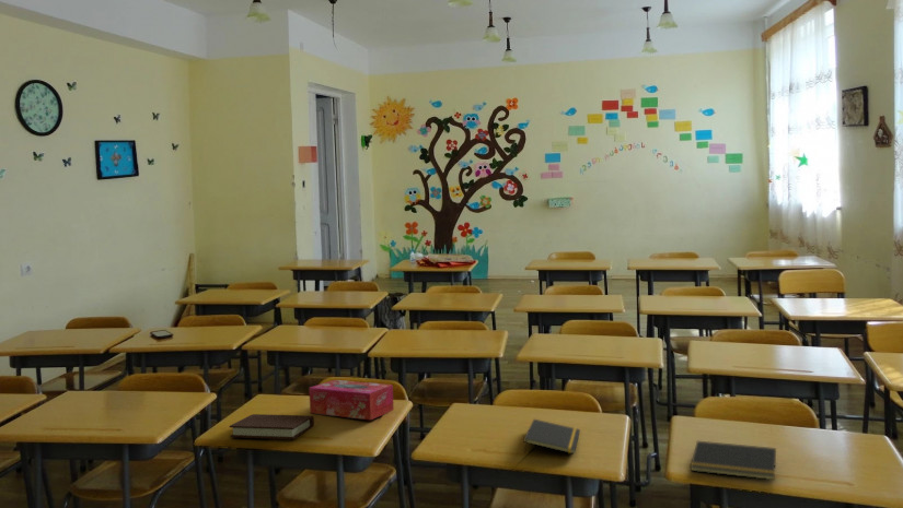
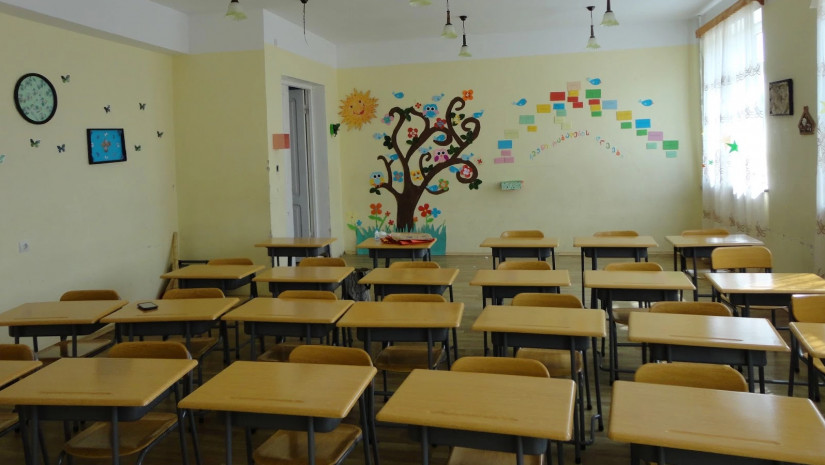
- notepad [522,418,581,456]
- book [229,413,315,440]
- tissue box [308,379,395,421]
- notepad [690,440,777,481]
